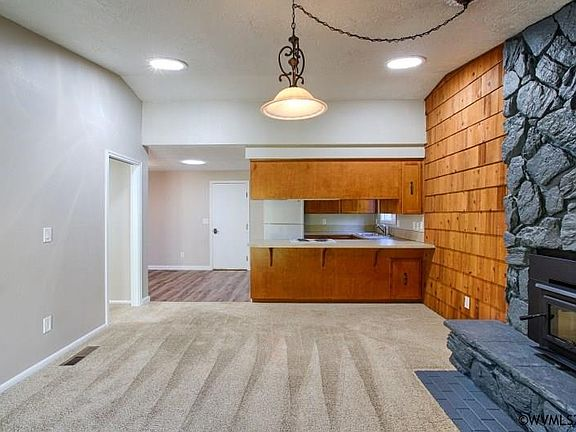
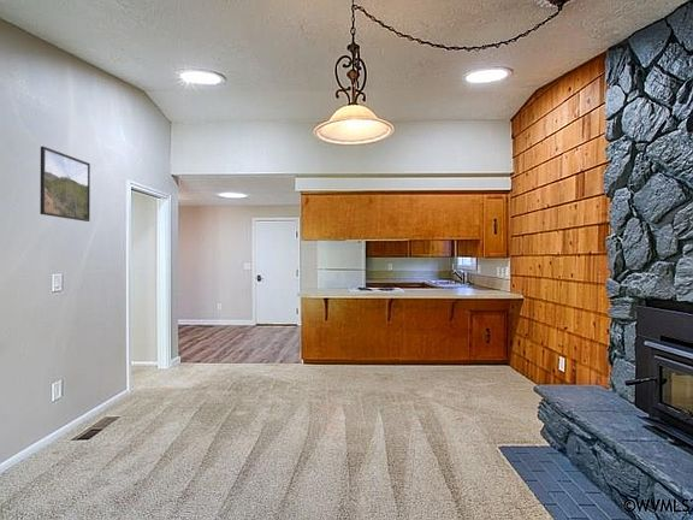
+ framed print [38,146,91,223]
